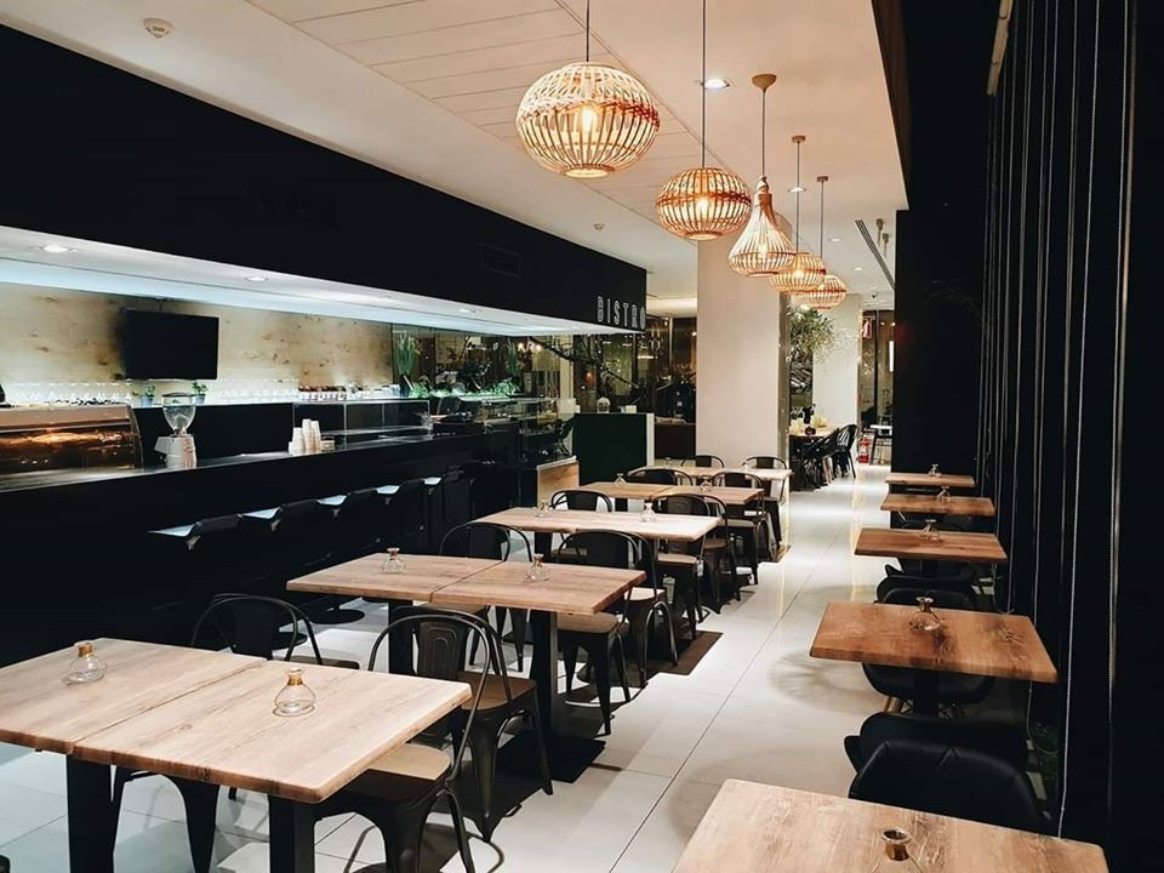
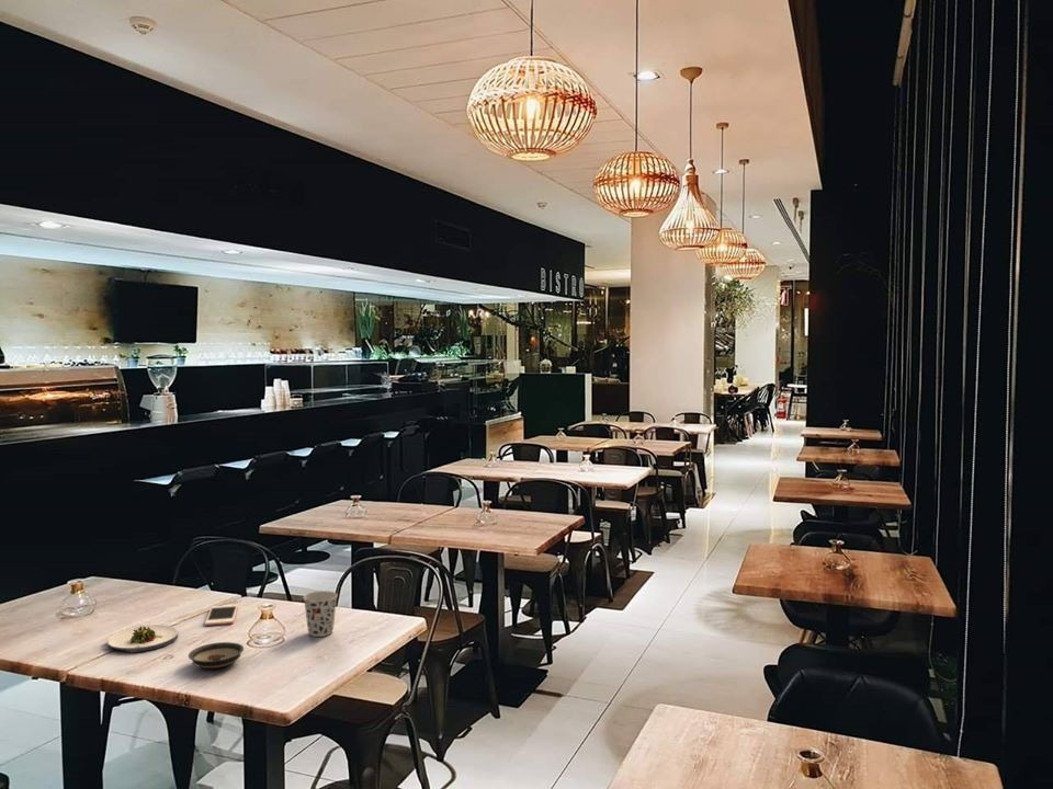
+ cell phone [204,604,239,627]
+ cup [302,590,339,638]
+ salad plate [106,624,180,653]
+ saucer [188,641,245,670]
